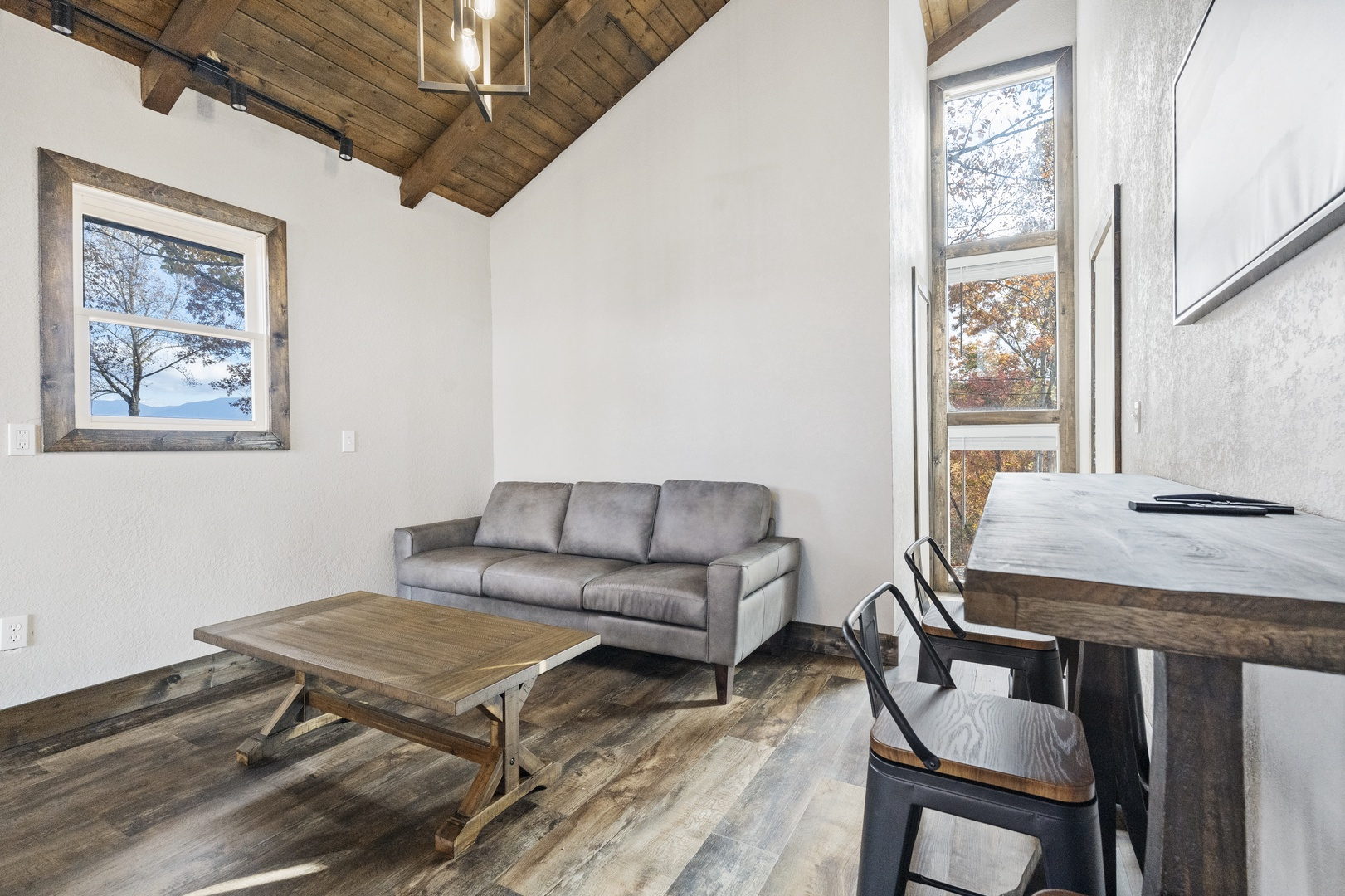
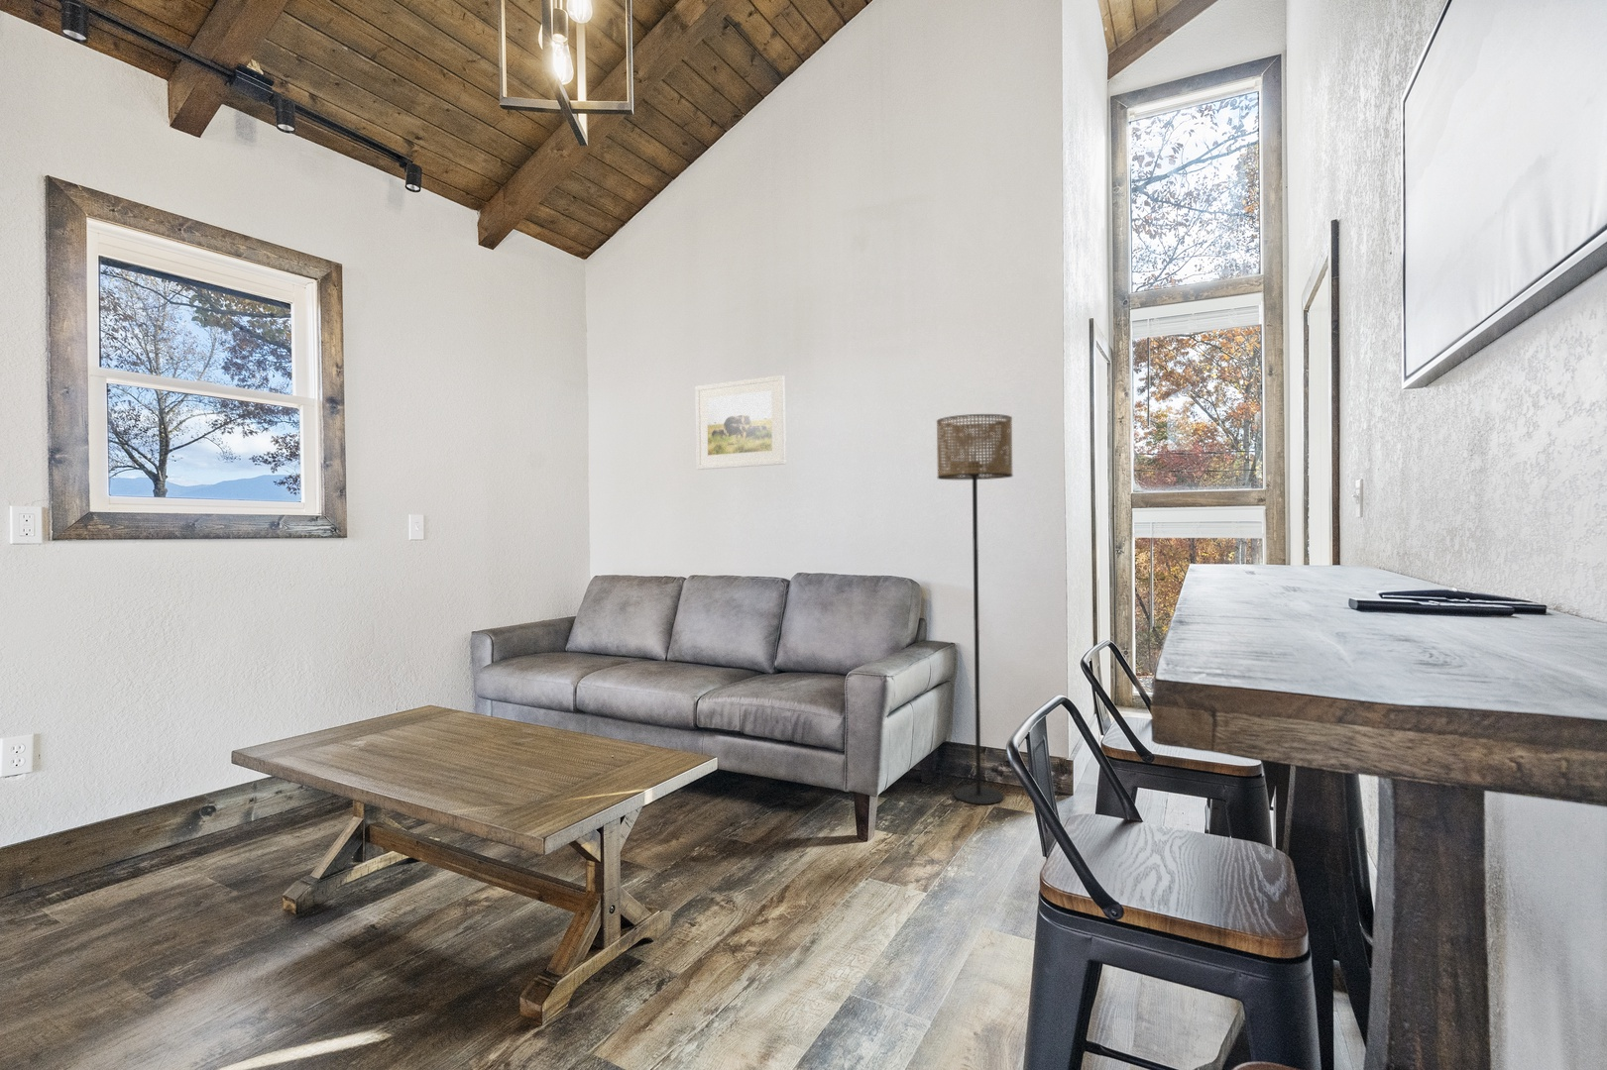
+ floor lamp [936,413,1014,805]
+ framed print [695,375,787,471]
